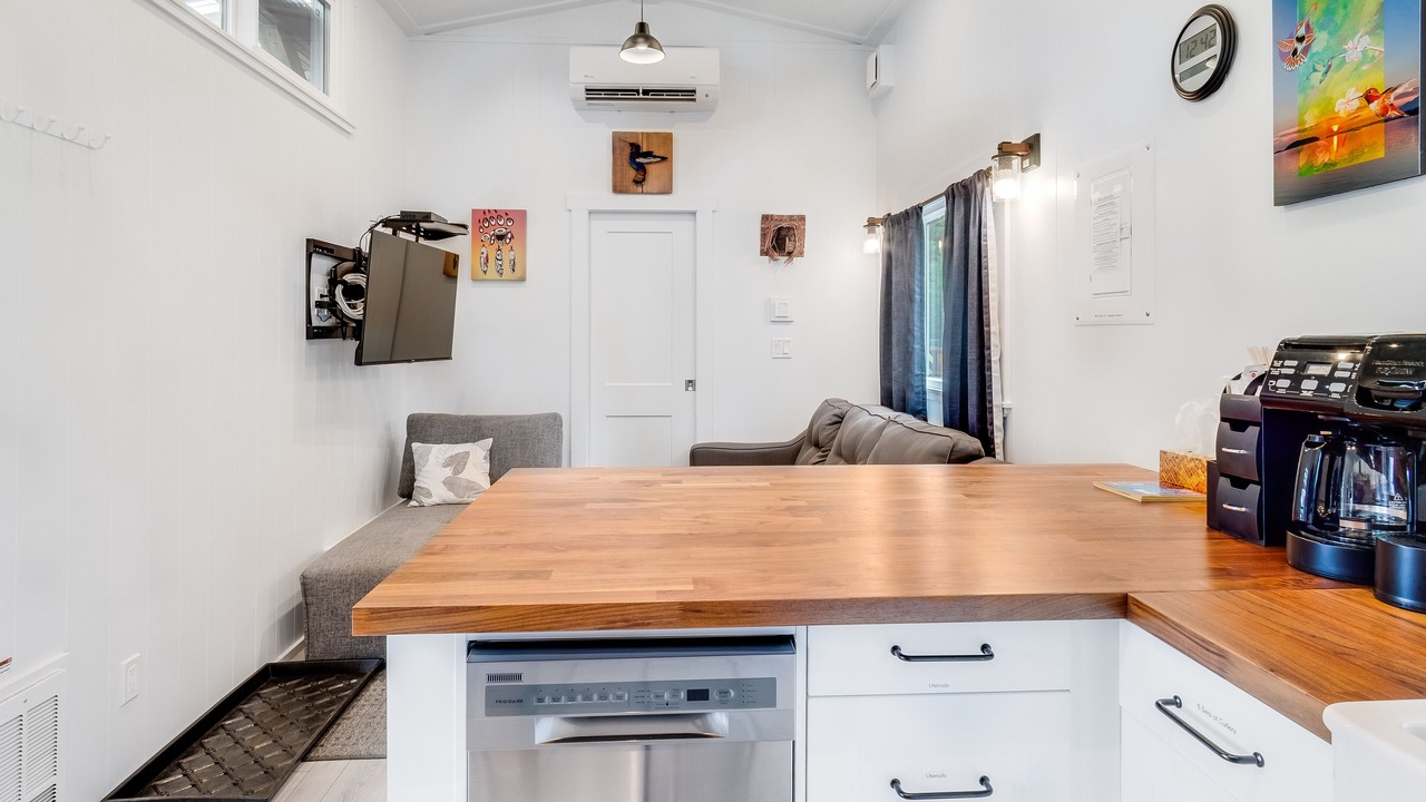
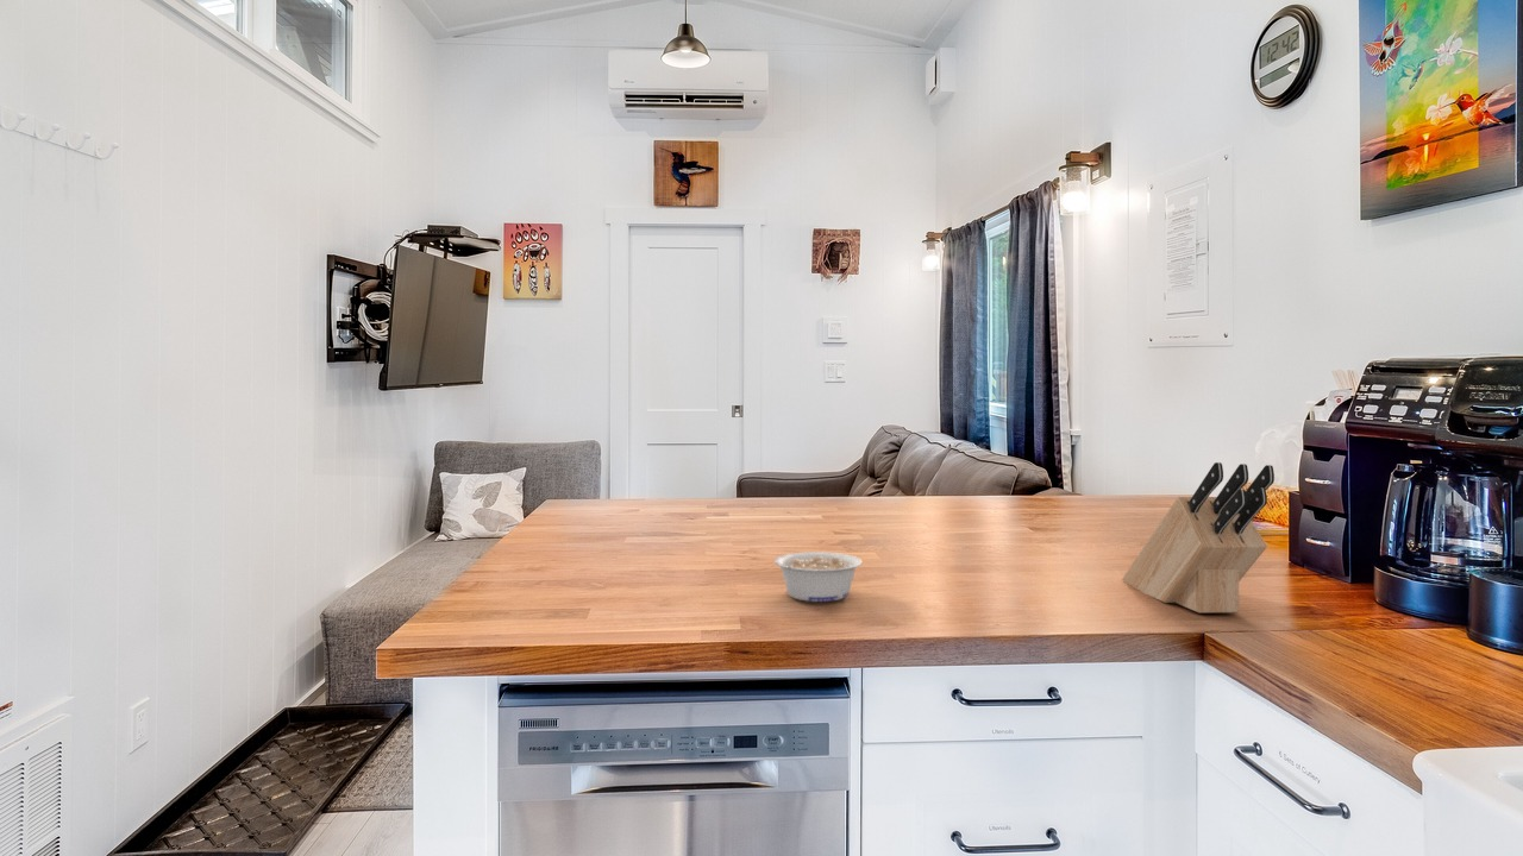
+ legume [773,550,864,603]
+ knife block [1121,461,1276,615]
